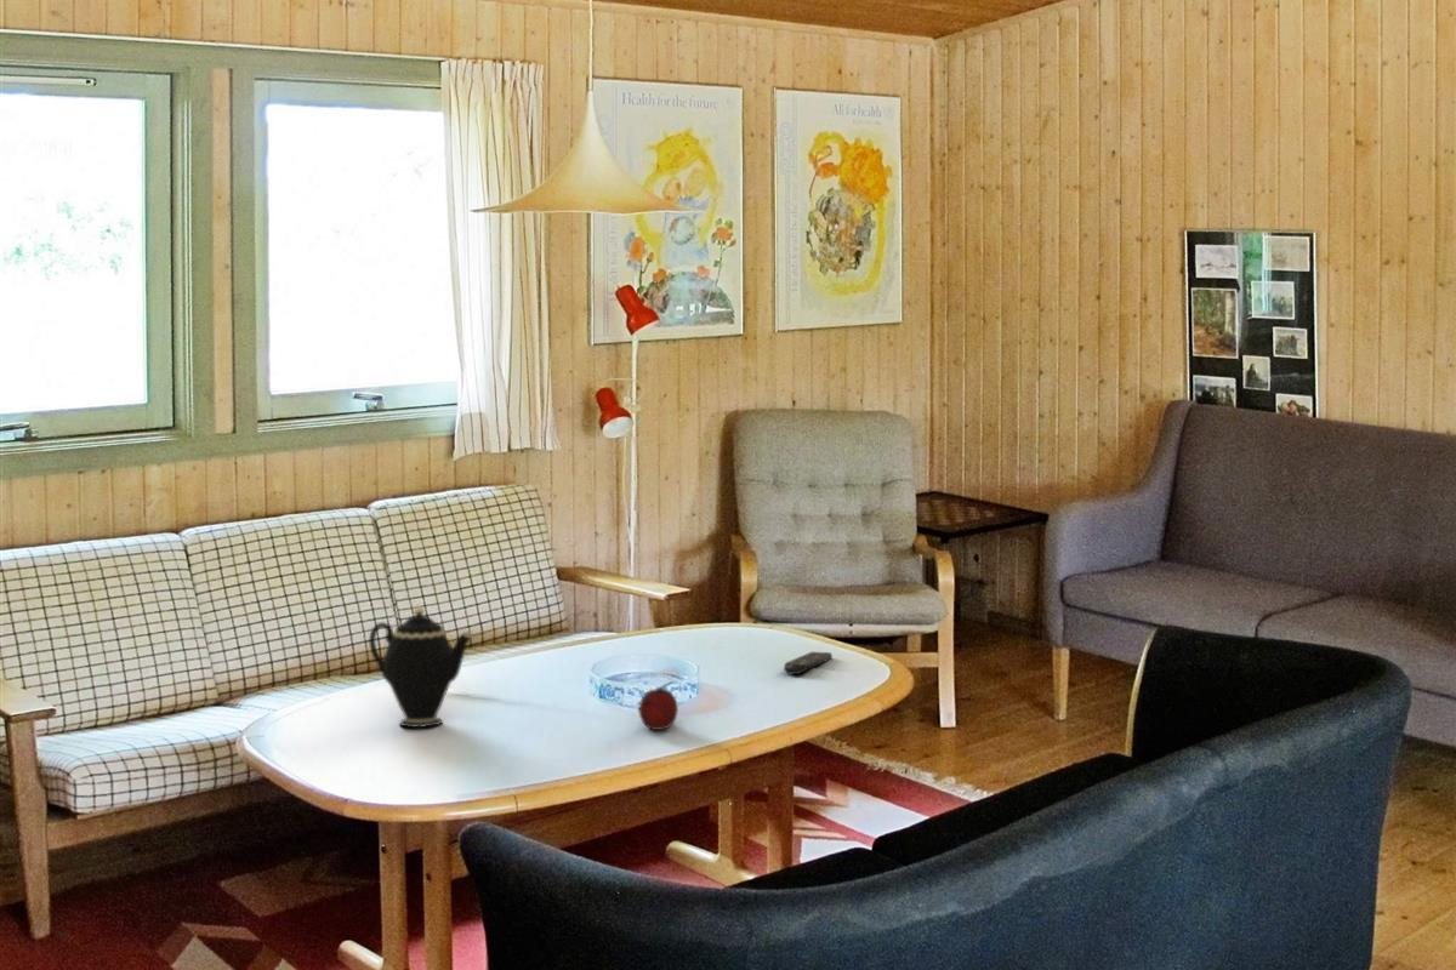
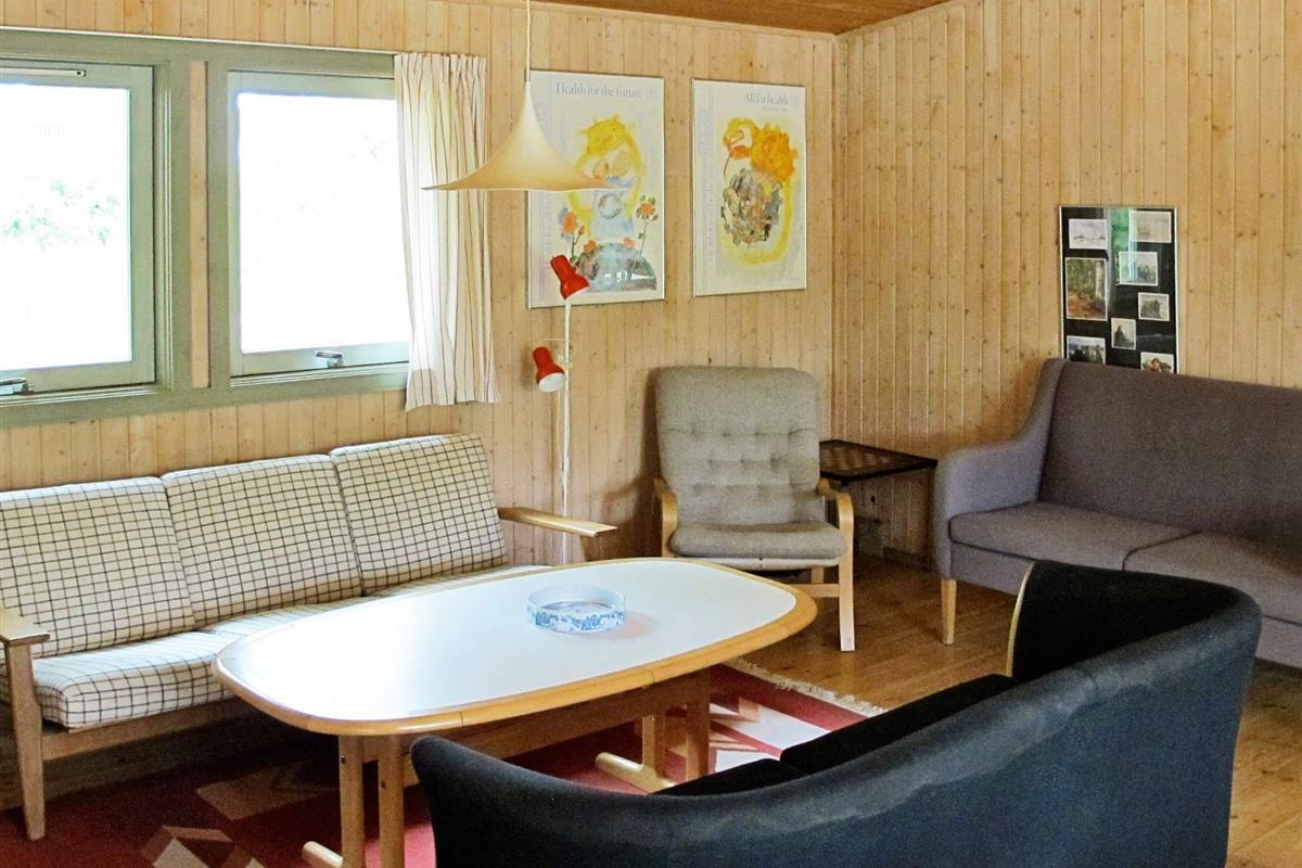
- teapot [368,604,477,729]
- fruit [637,680,681,731]
- remote control [783,650,834,675]
